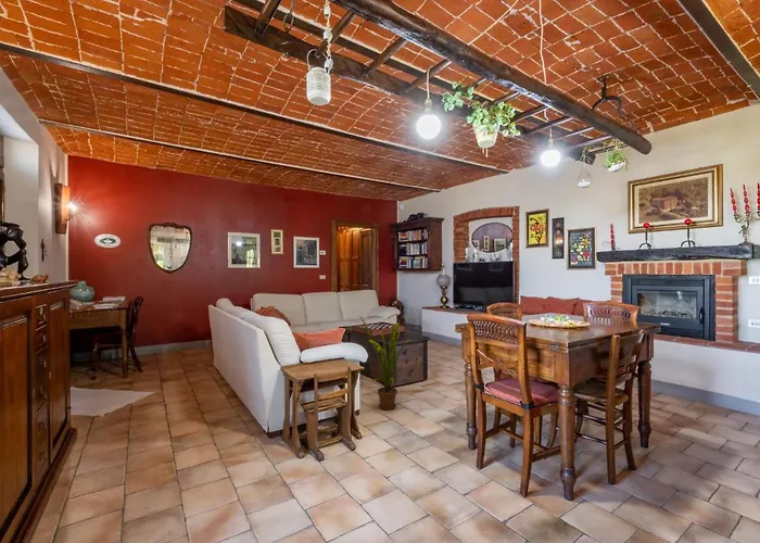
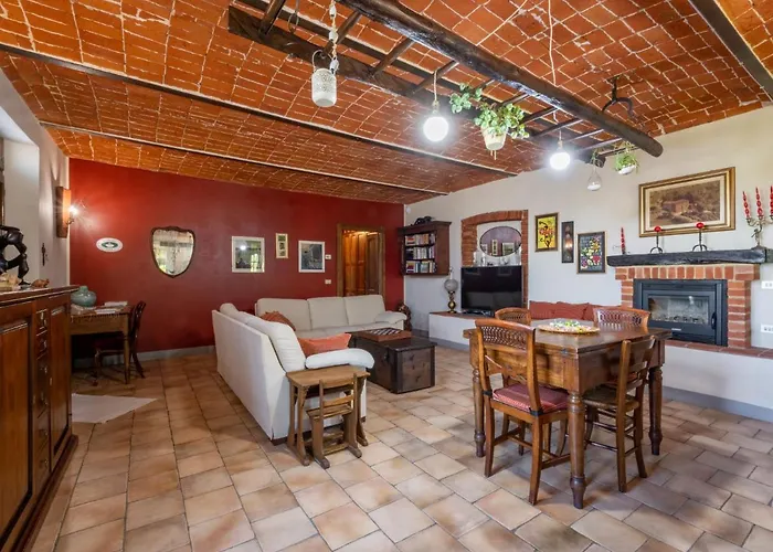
- house plant [358,315,415,412]
